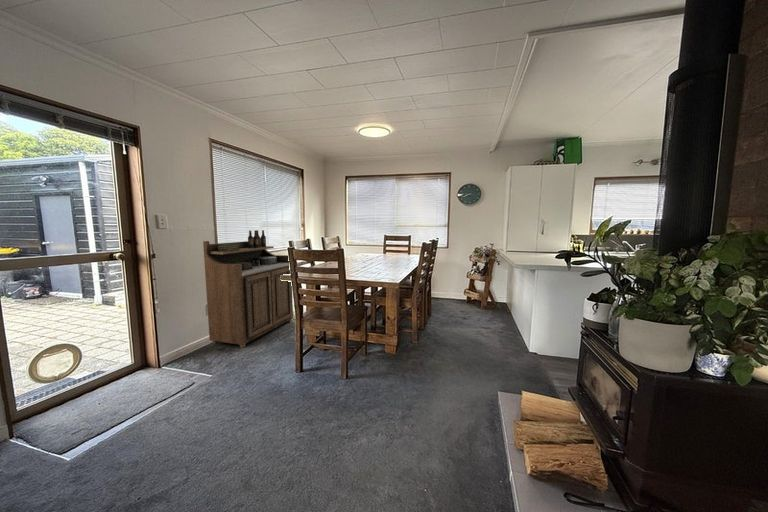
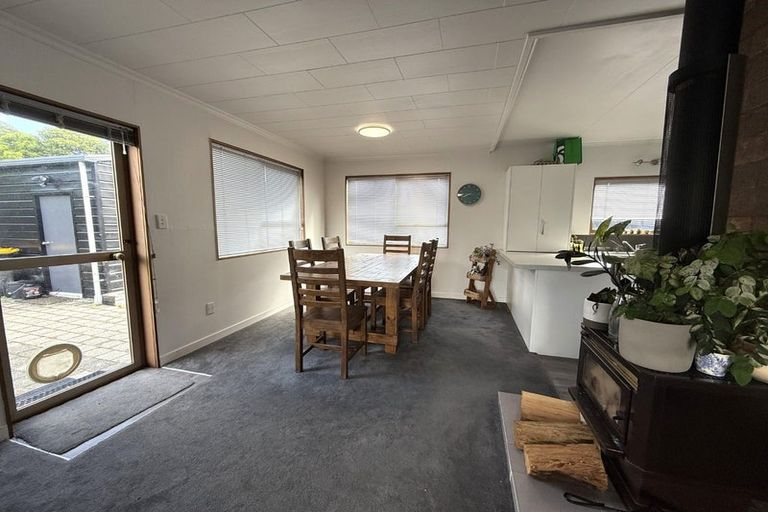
- sideboard [202,229,294,349]
